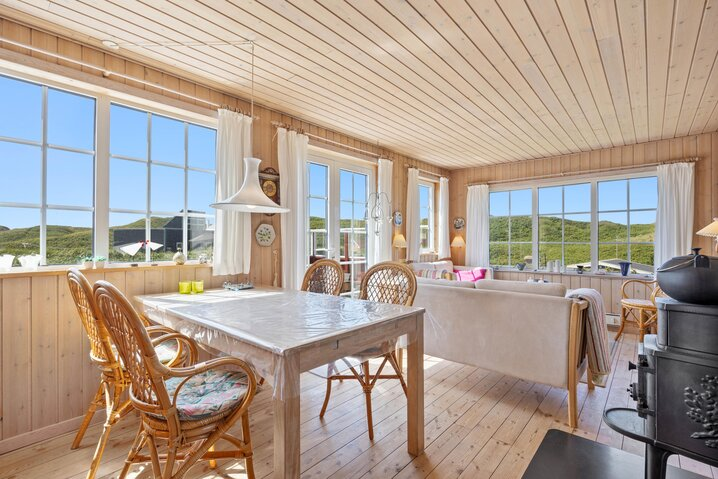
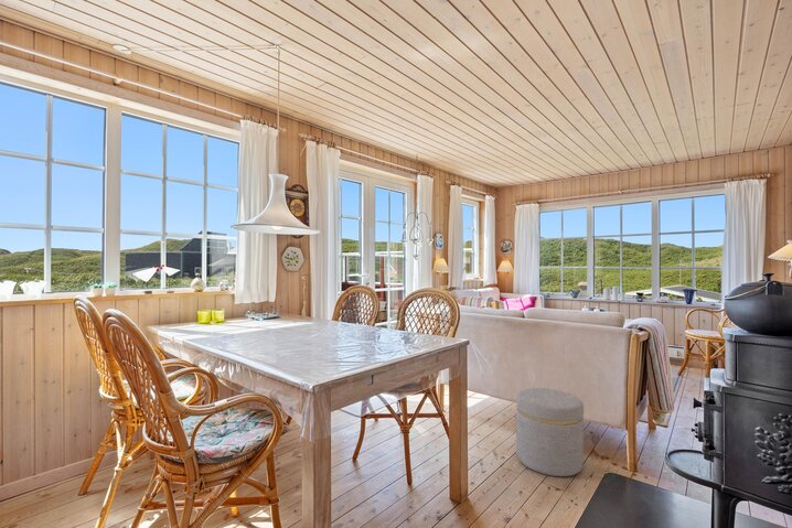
+ ottoman [515,387,585,477]
